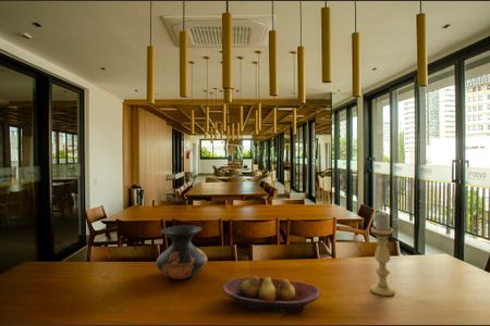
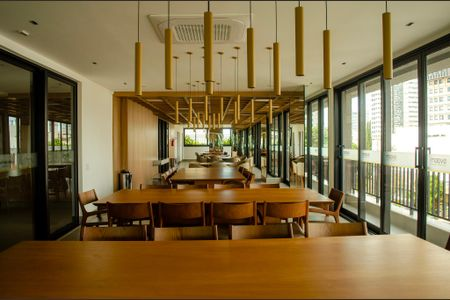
- vase [155,224,208,280]
- candle holder [370,211,396,297]
- fruit bowl [222,275,321,313]
